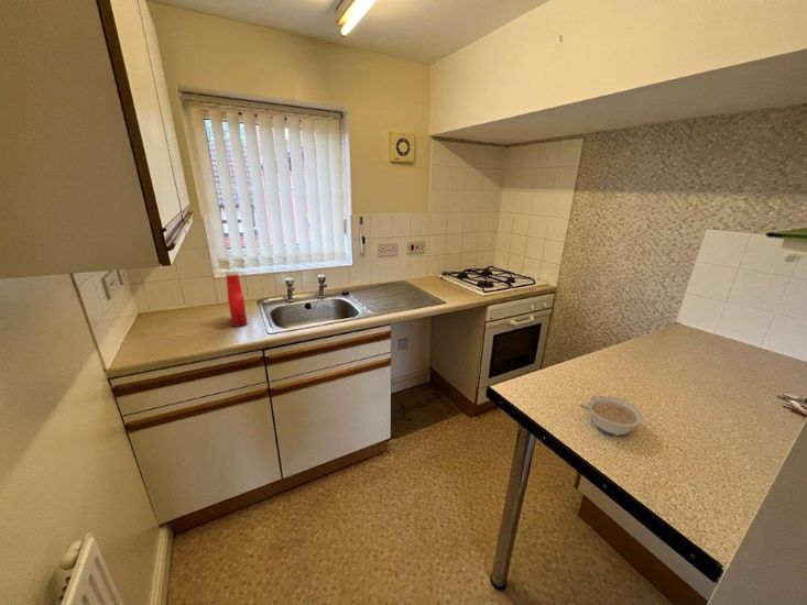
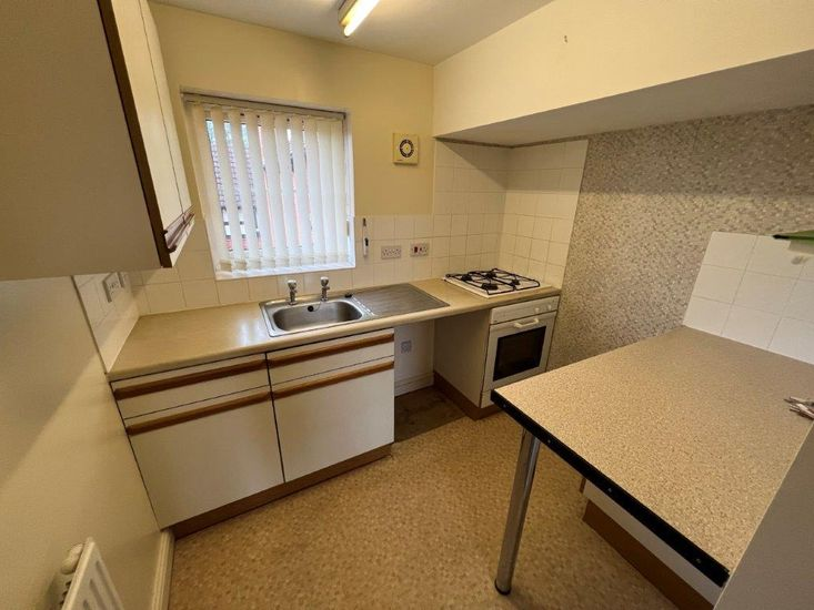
- soap bottle [225,268,248,328]
- legume [579,395,644,437]
